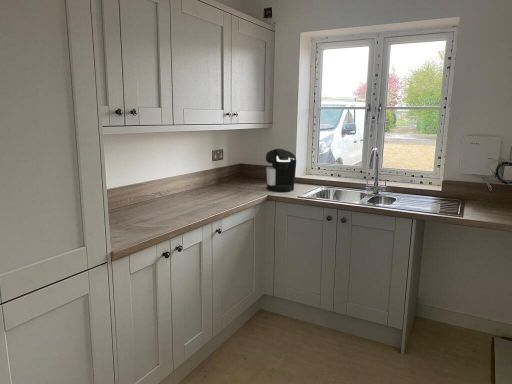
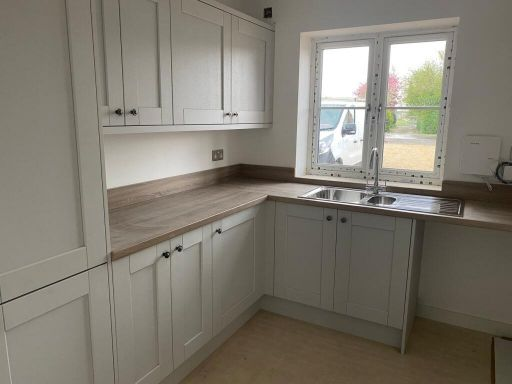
- coffee maker [265,148,297,193]
